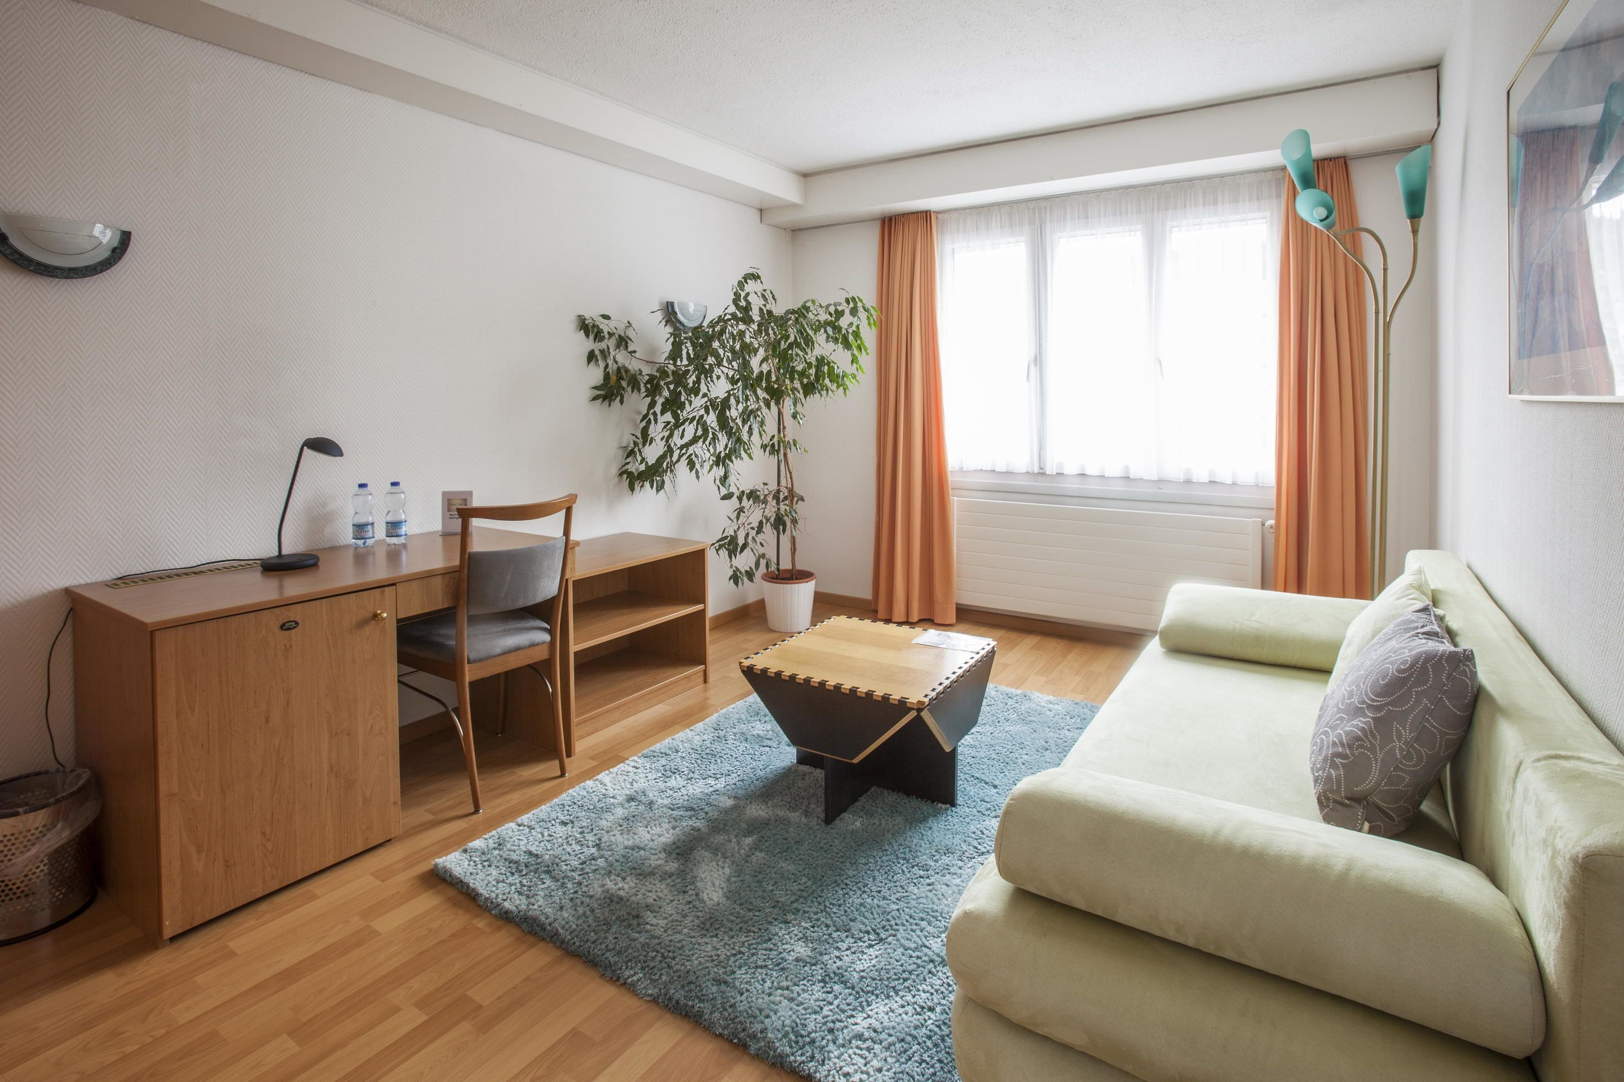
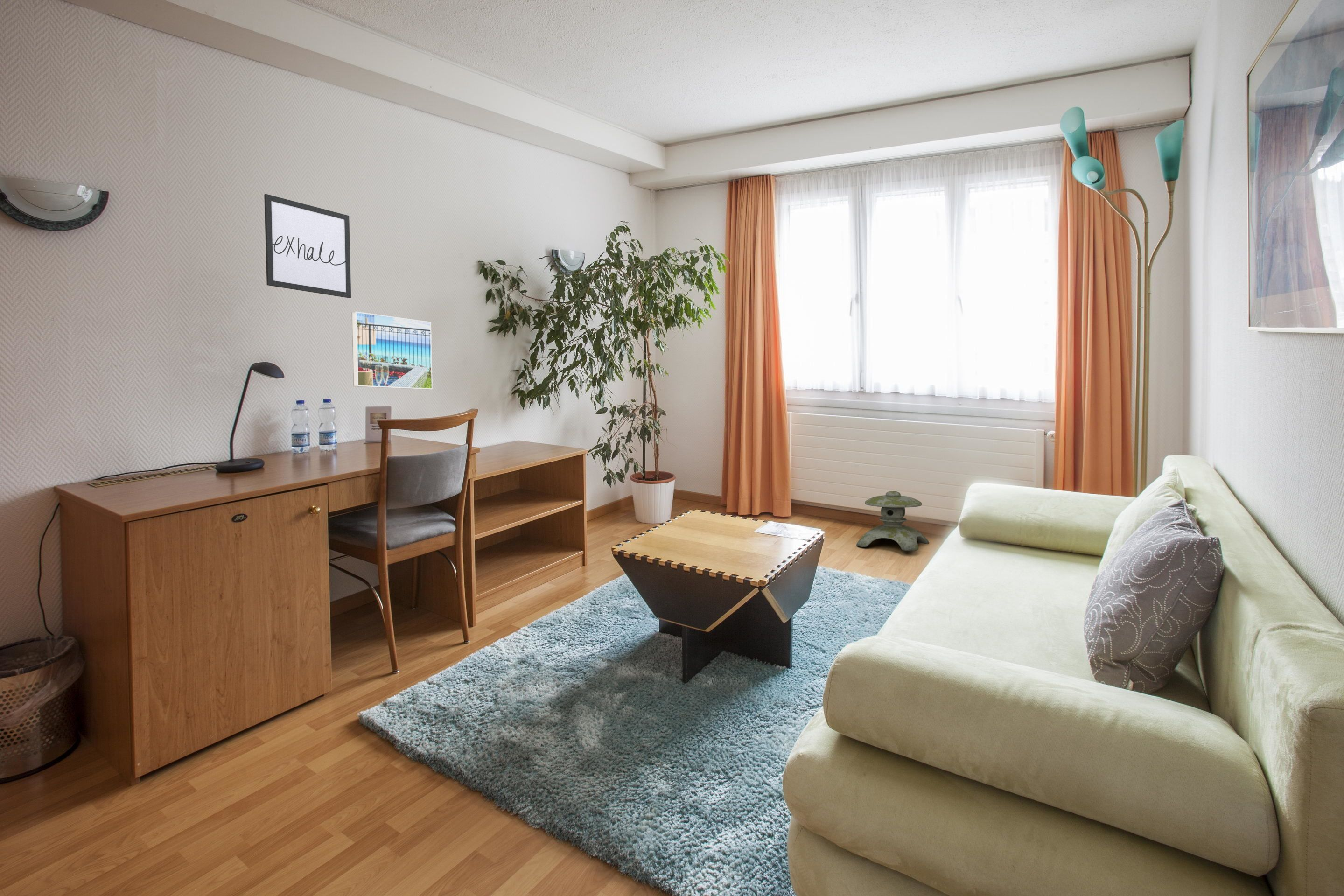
+ wall art [264,194,351,299]
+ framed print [351,311,433,390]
+ lantern [856,490,930,552]
